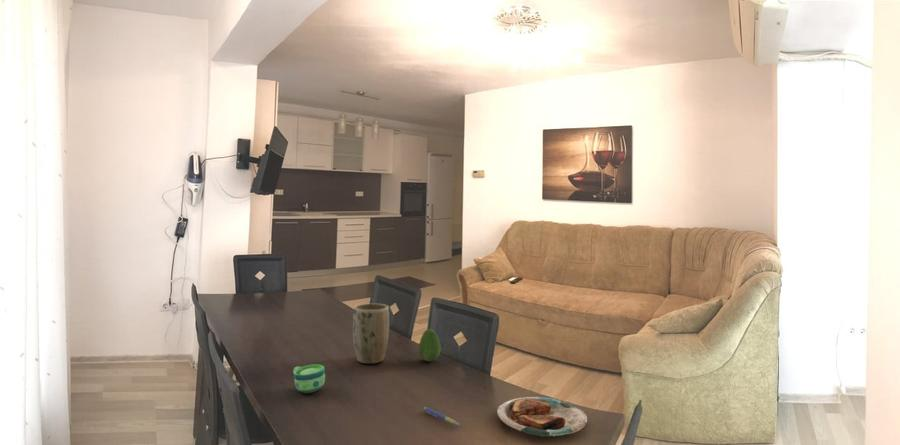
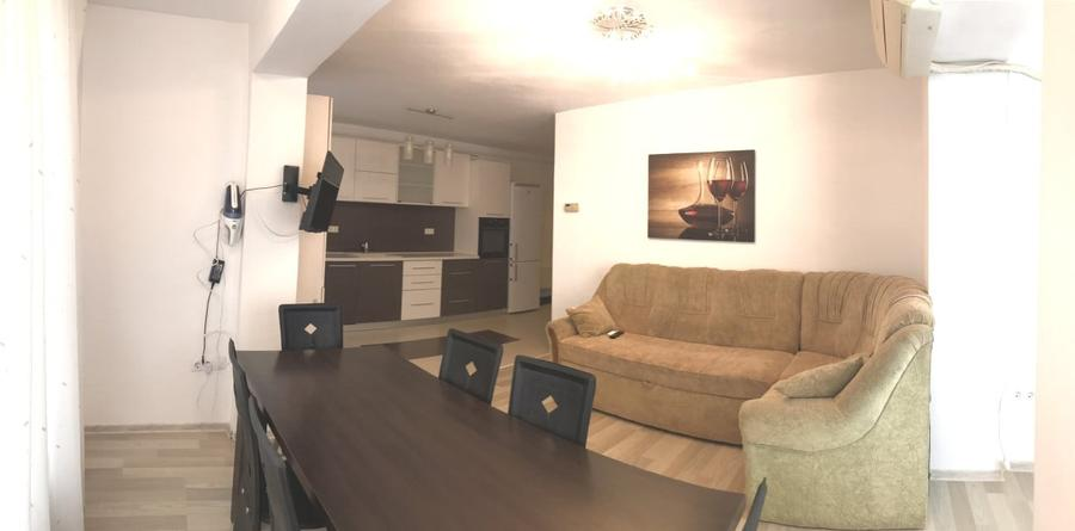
- pen [423,406,461,426]
- cup [292,363,326,394]
- plate [496,396,588,438]
- plant pot [352,303,390,365]
- fruit [418,328,442,362]
